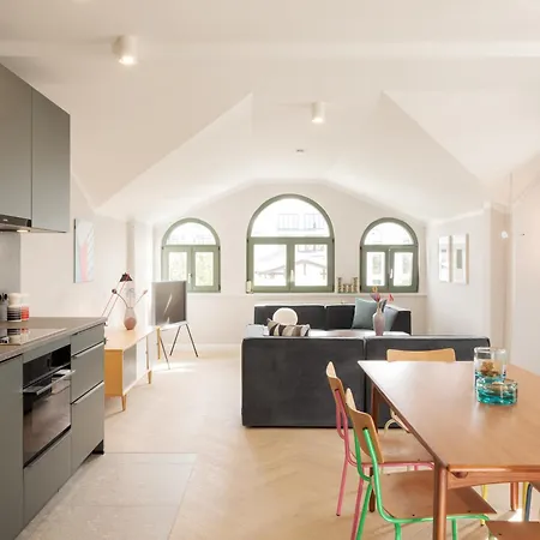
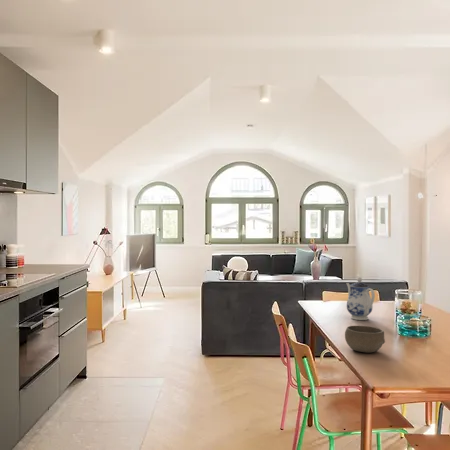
+ bowl [344,325,386,354]
+ teapot [345,276,376,321]
